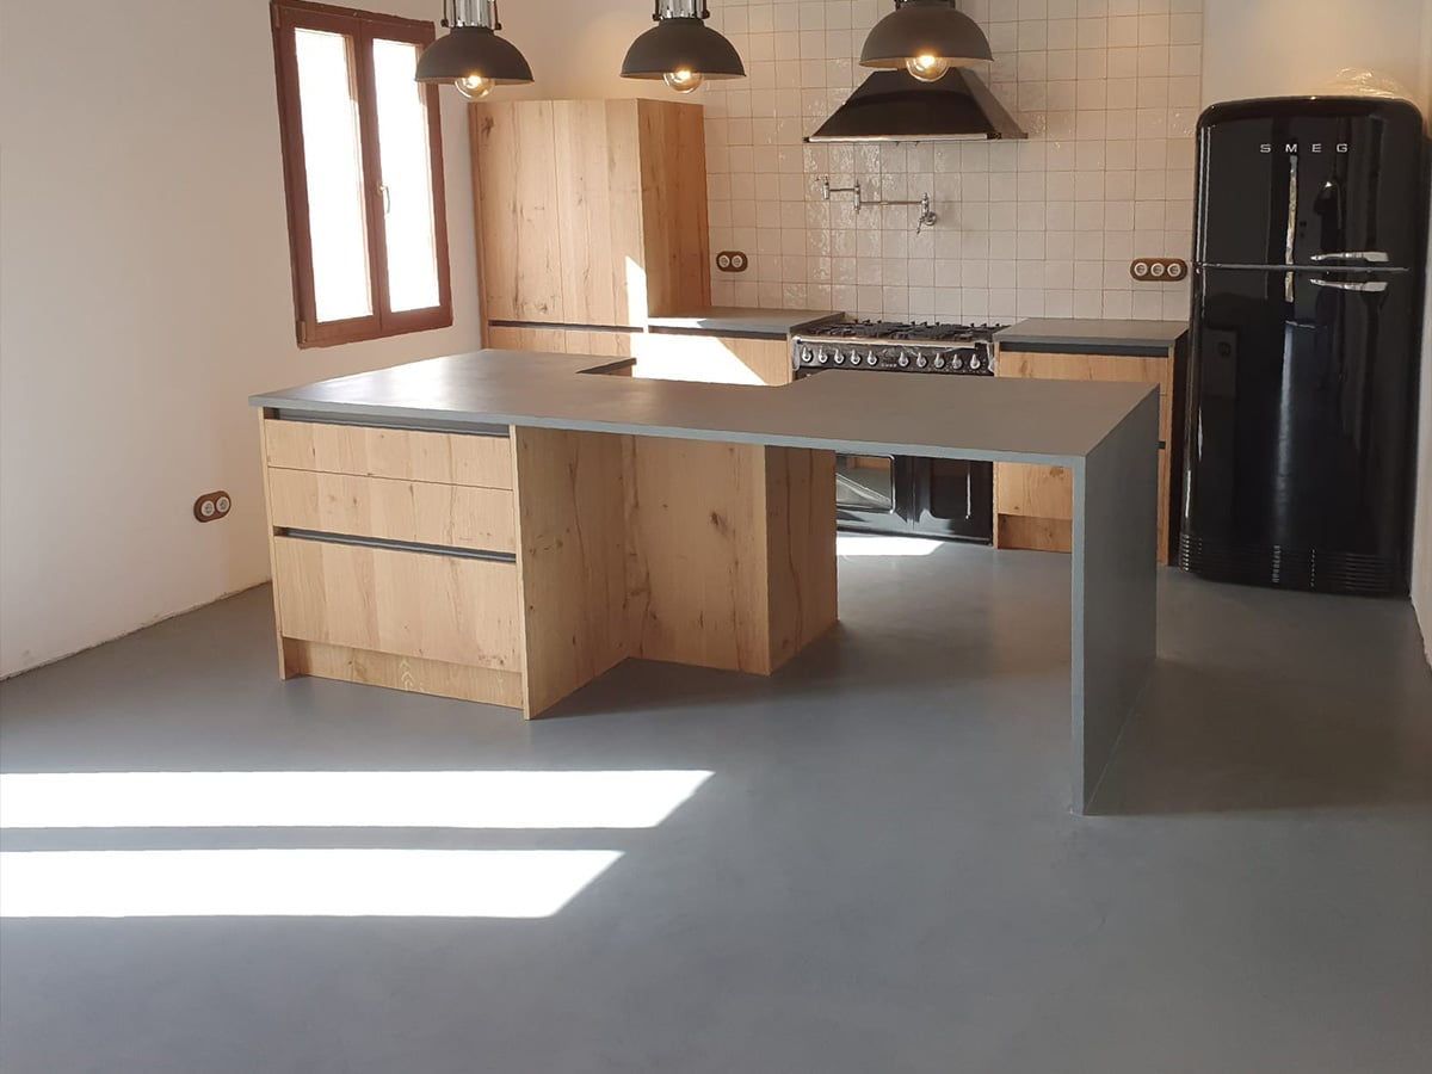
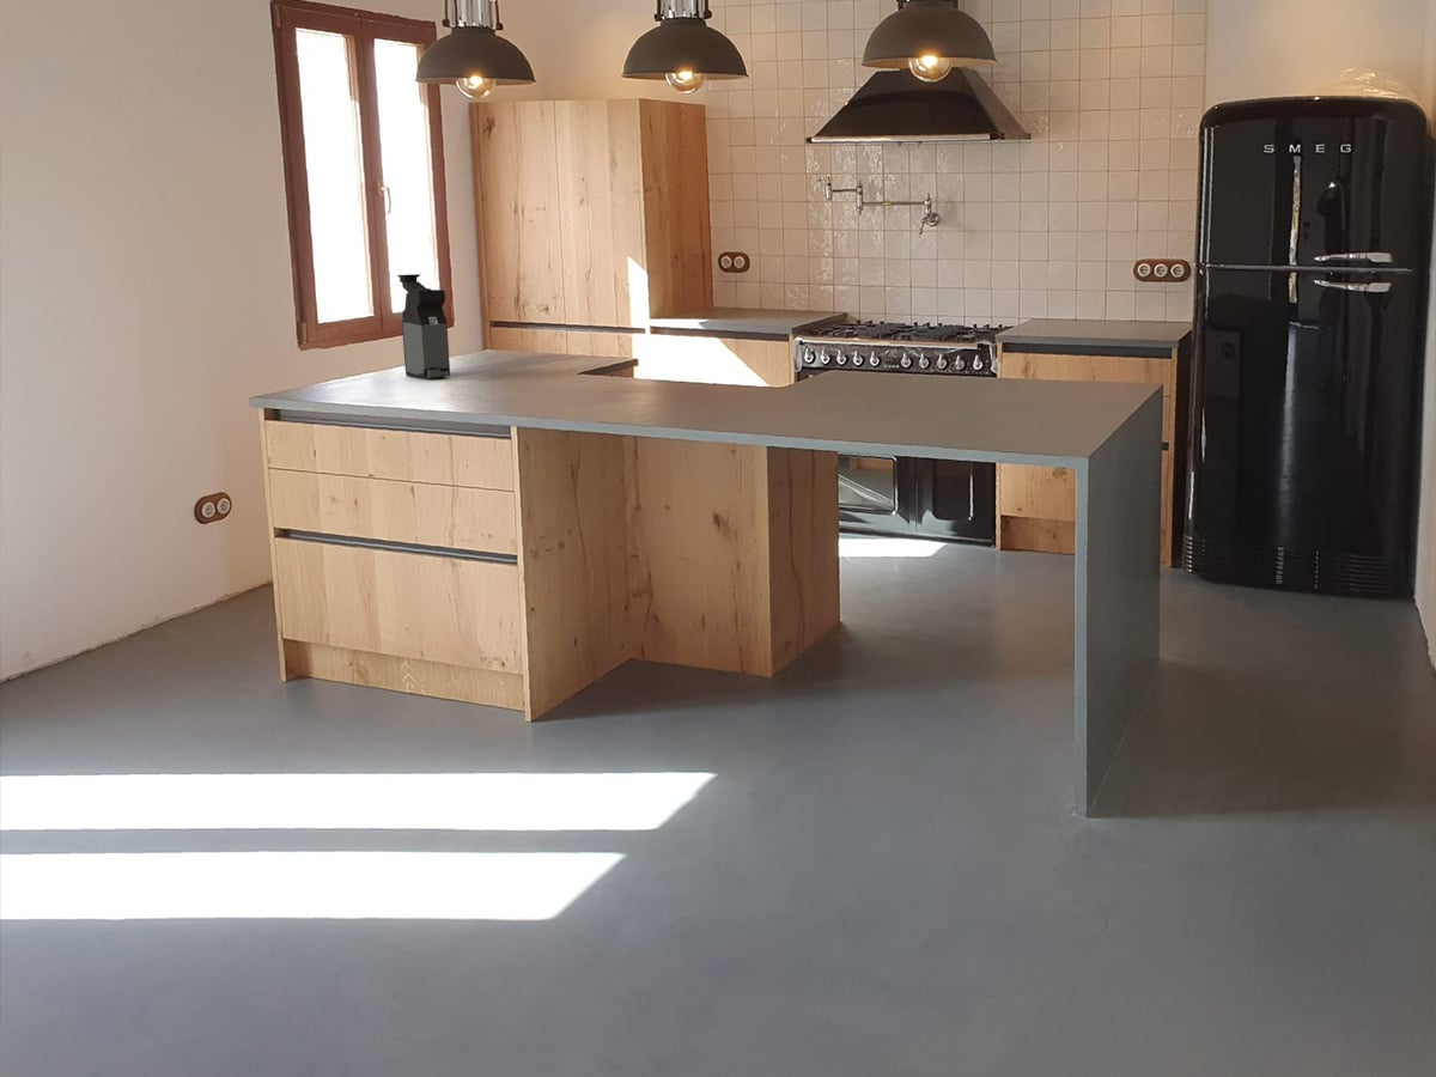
+ coffee maker [396,273,451,379]
